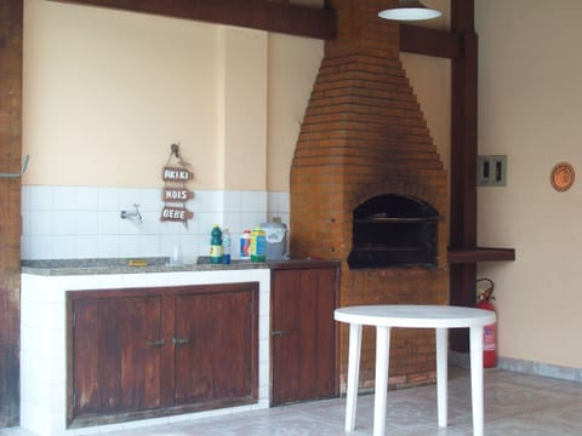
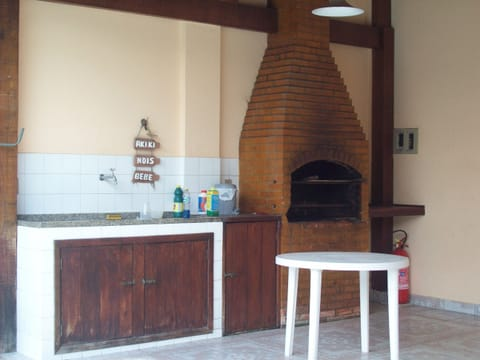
- decorative plate [549,161,576,193]
